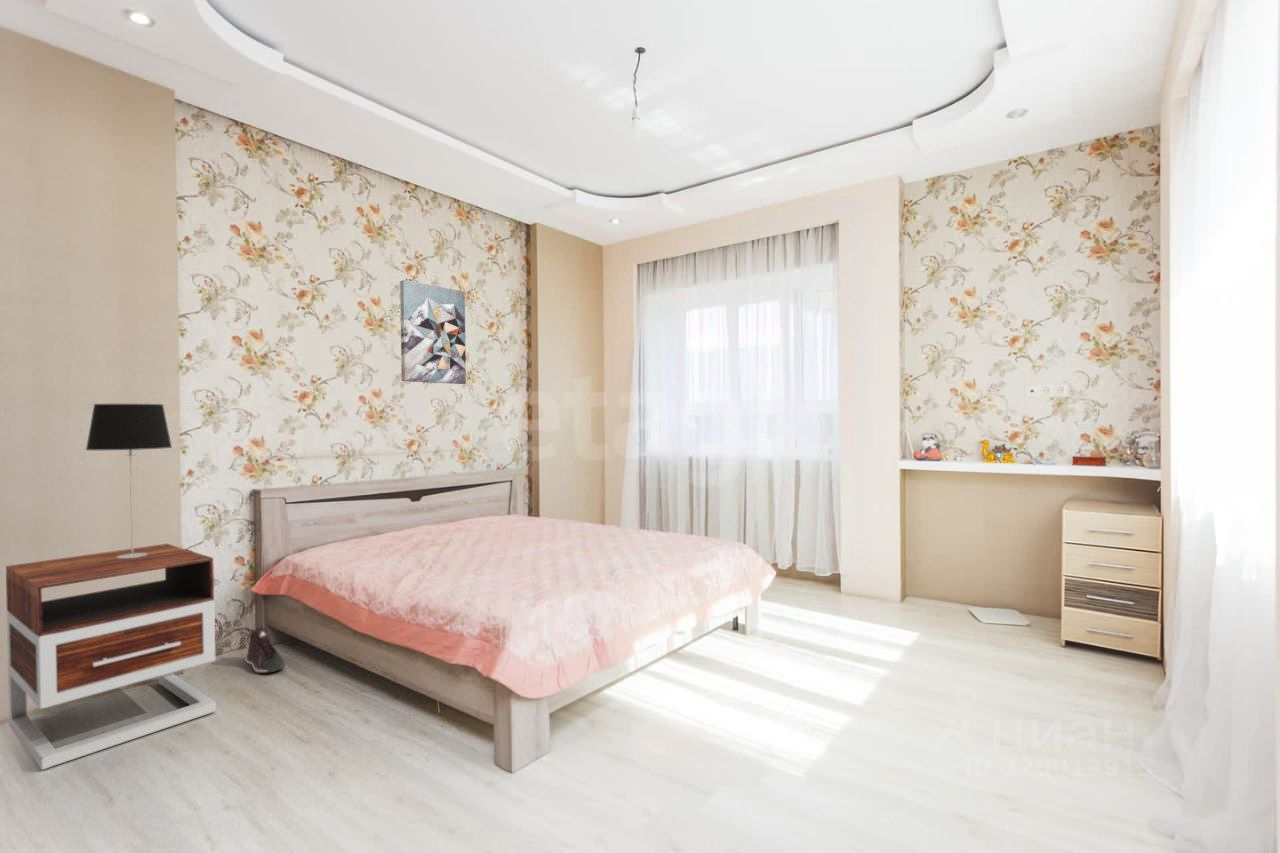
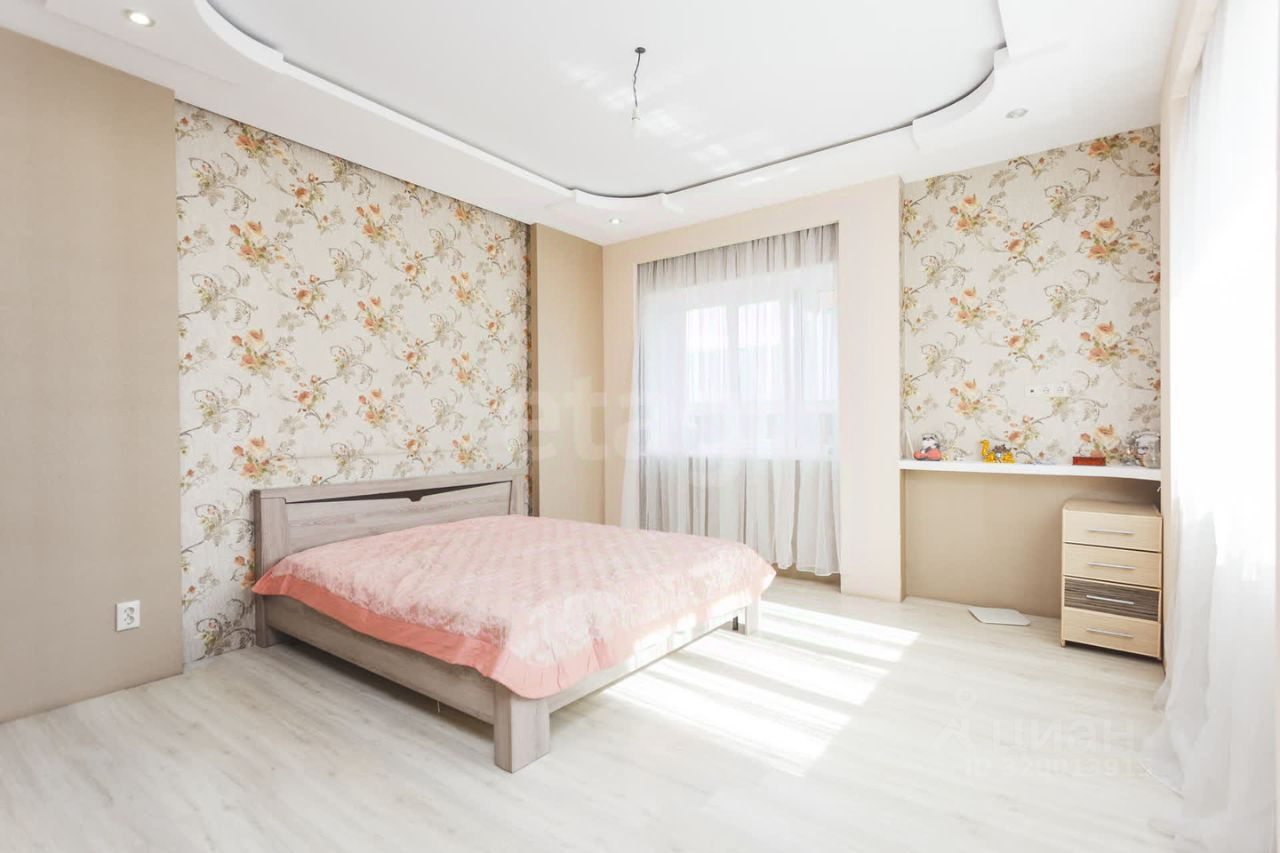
- wall art [399,279,467,385]
- sneaker [245,626,286,675]
- nightstand [5,543,217,771]
- table lamp [85,403,173,558]
